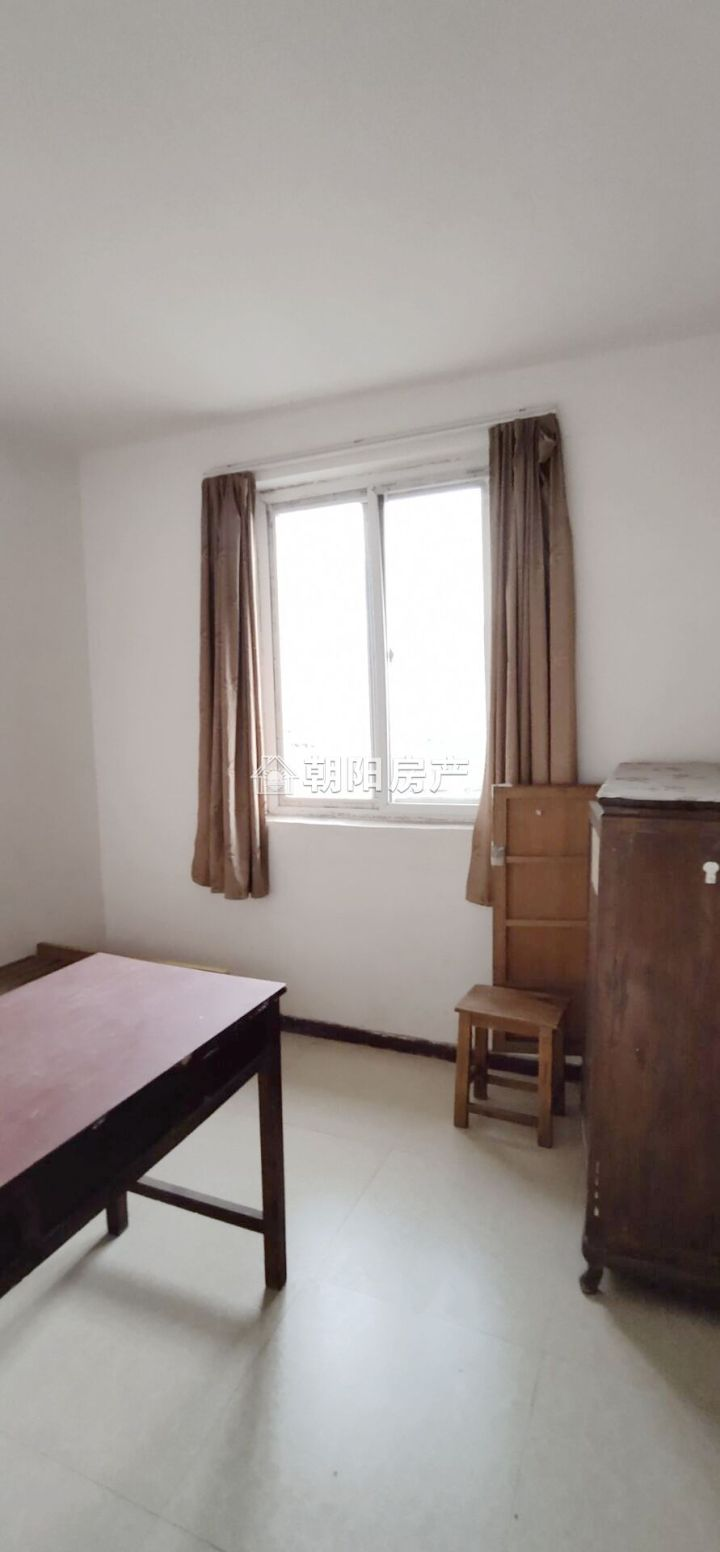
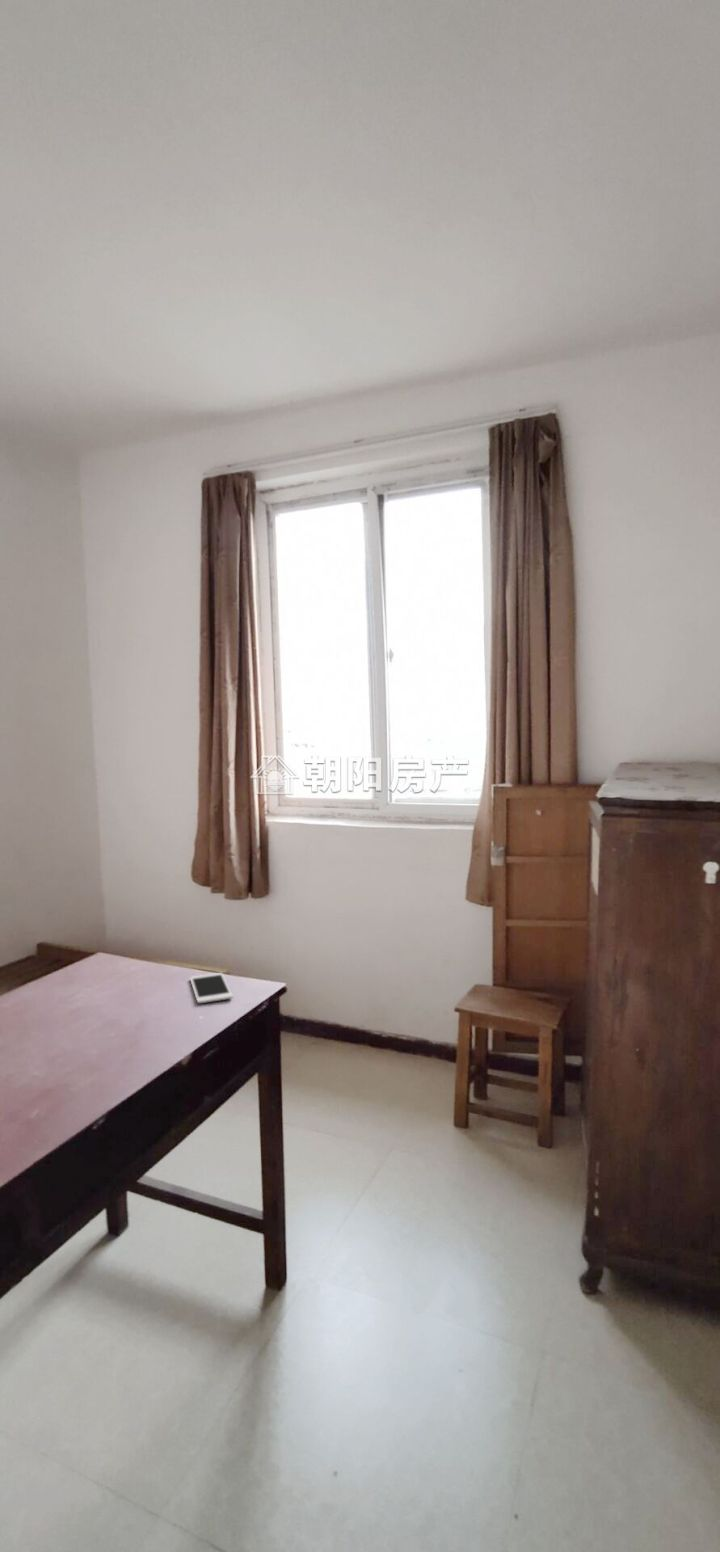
+ cell phone [189,972,233,1004]
